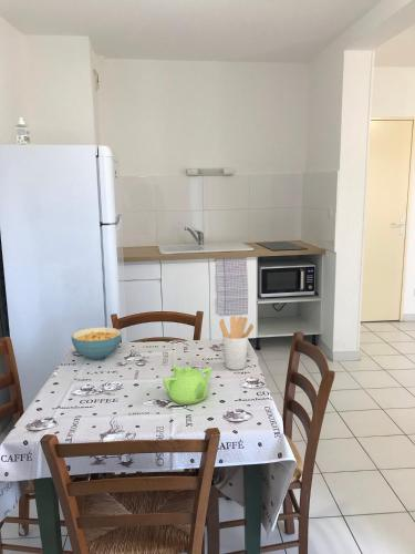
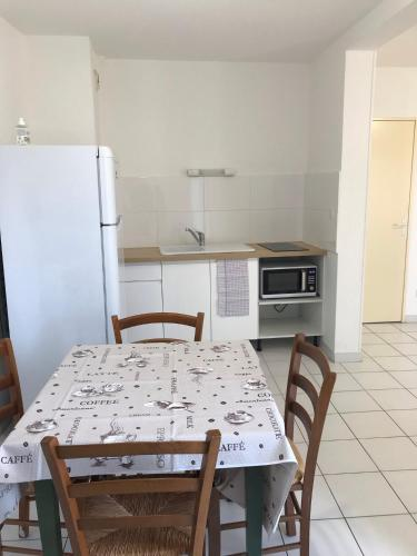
- utensil holder [218,315,255,371]
- teapot [162,365,212,406]
- cereal bowl [70,327,123,361]
